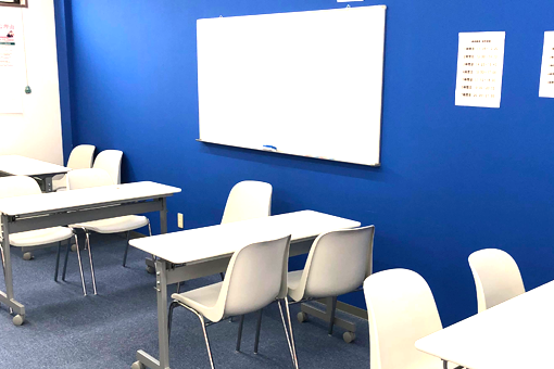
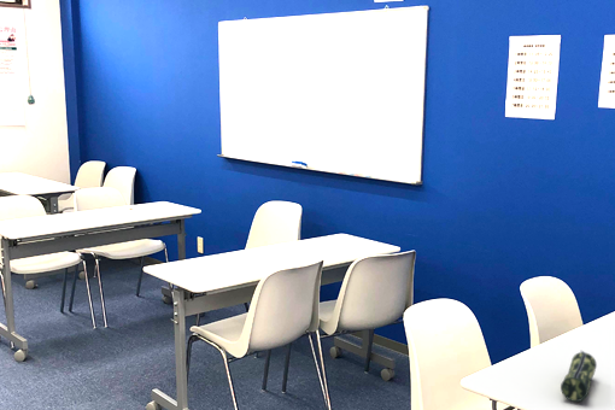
+ pencil case [560,350,598,403]
